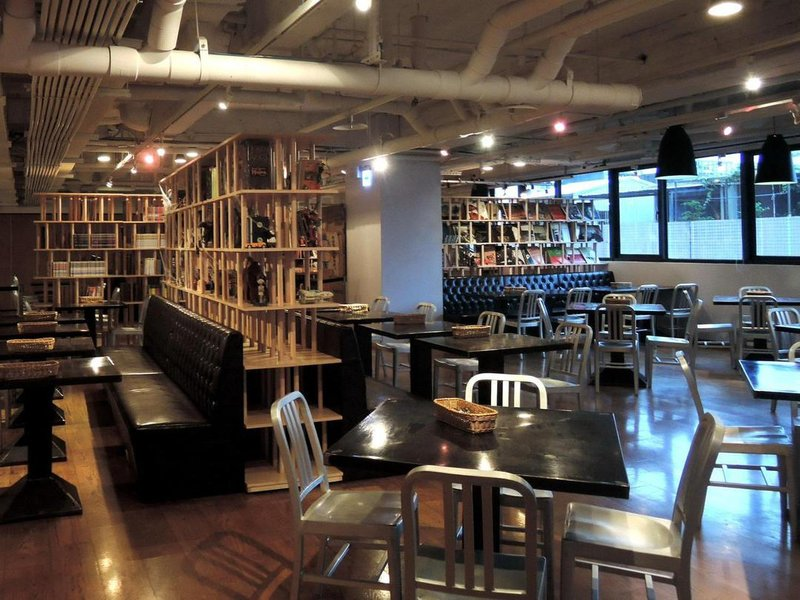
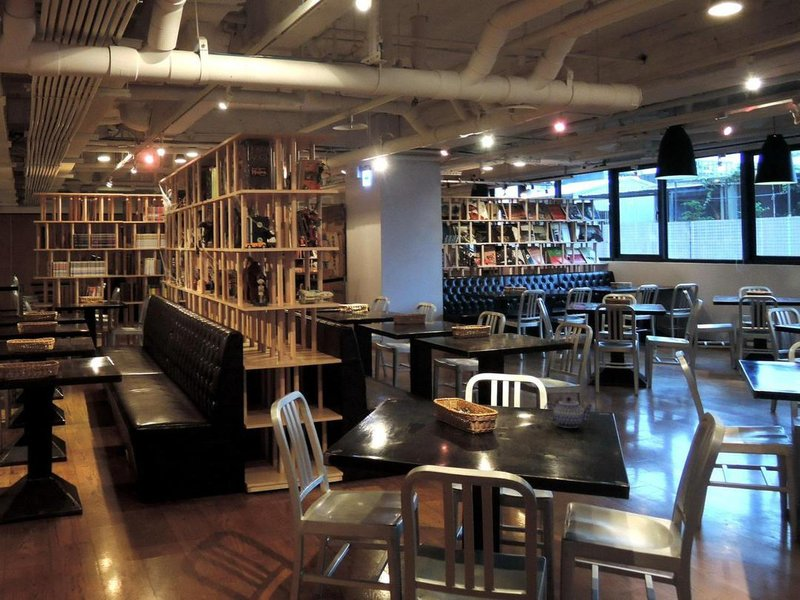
+ teapot [542,396,594,429]
